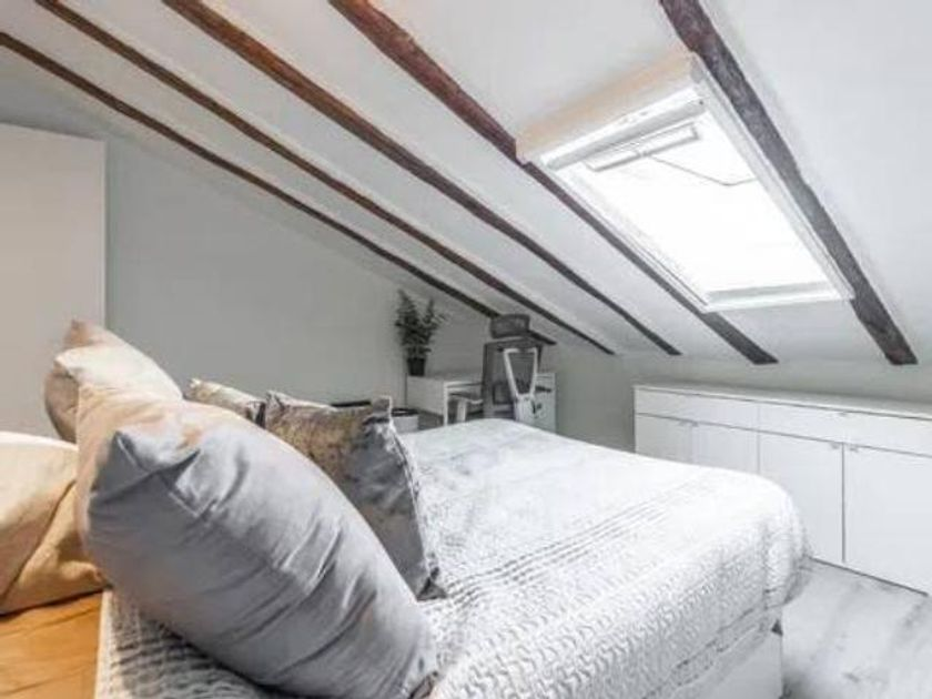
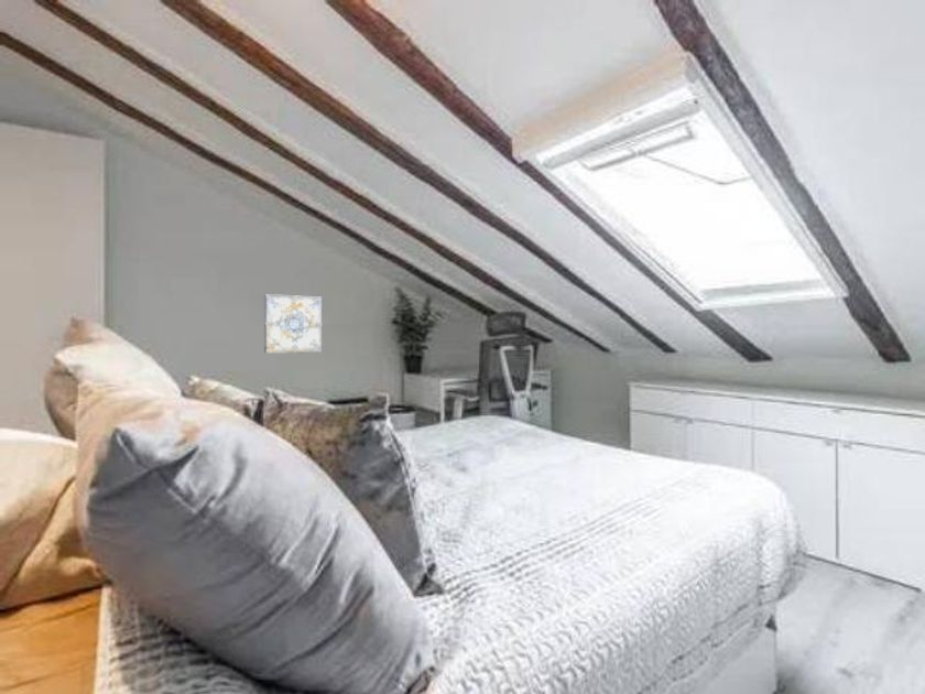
+ wall art [263,293,323,354]
